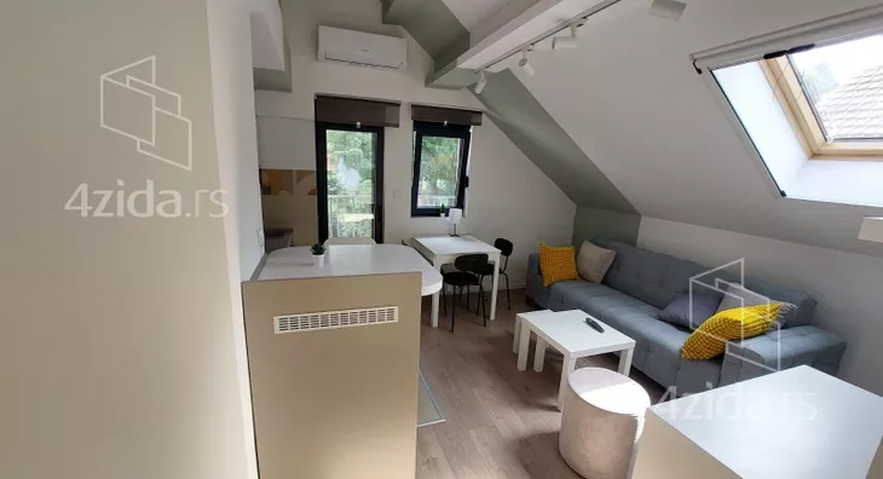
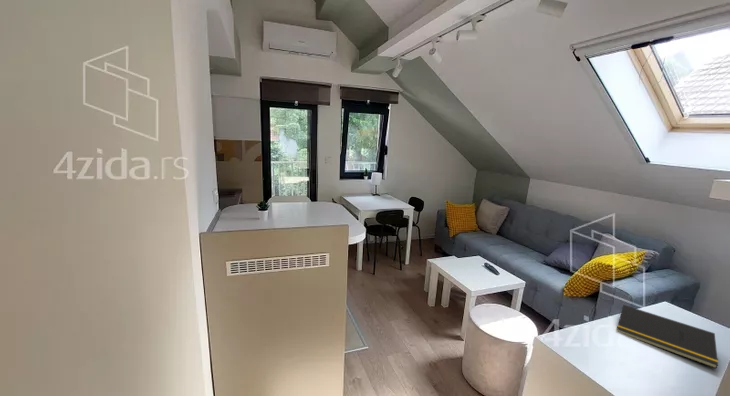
+ notepad [616,304,719,370]
